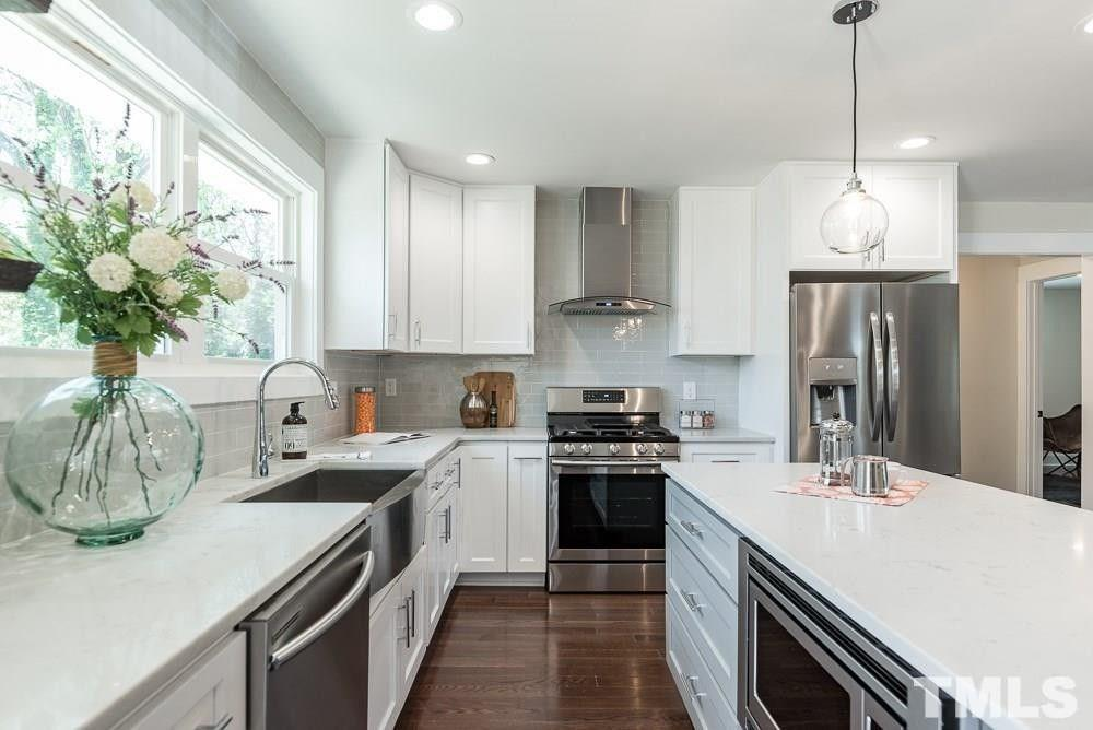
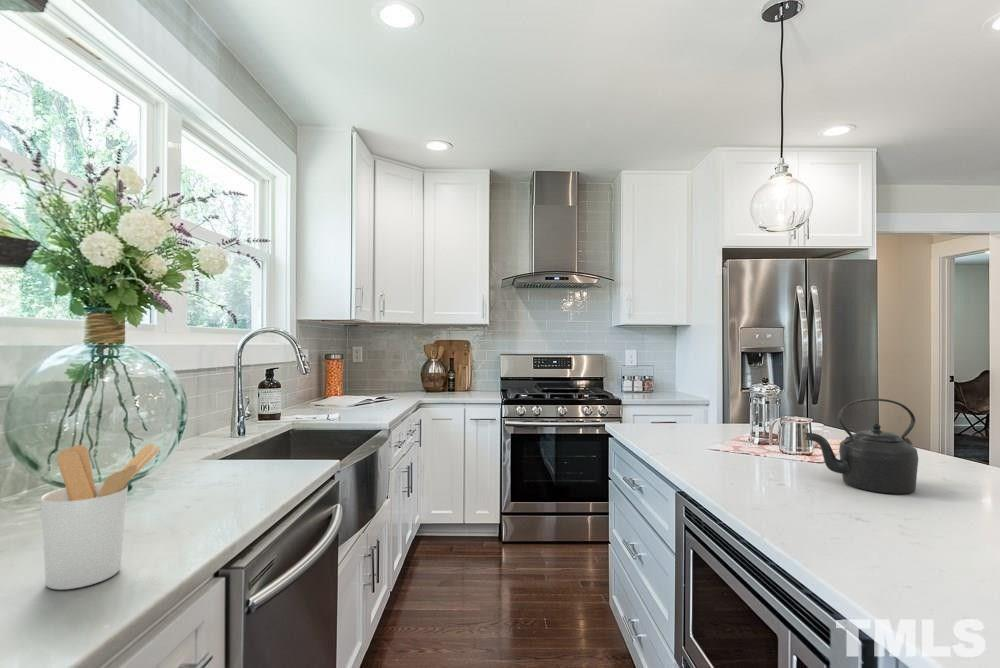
+ kettle [804,398,919,495]
+ utensil holder [40,442,162,591]
